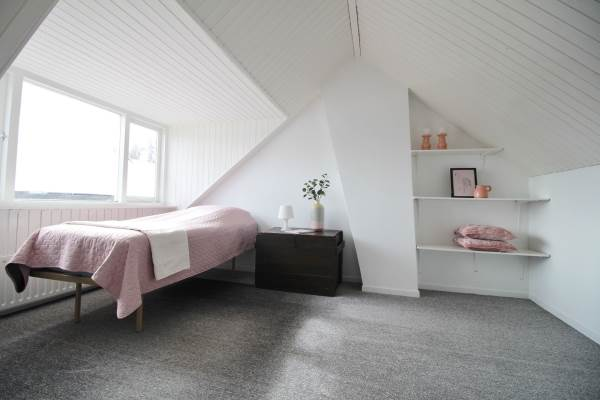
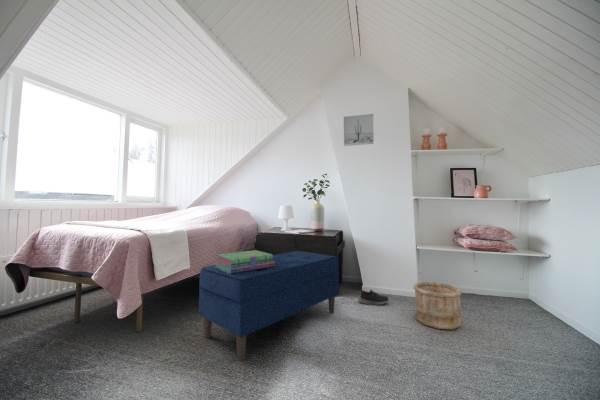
+ shoe [357,288,390,306]
+ wall art [342,113,375,147]
+ stack of books [215,249,275,274]
+ bench [198,250,340,362]
+ wooden bucket [412,281,463,331]
